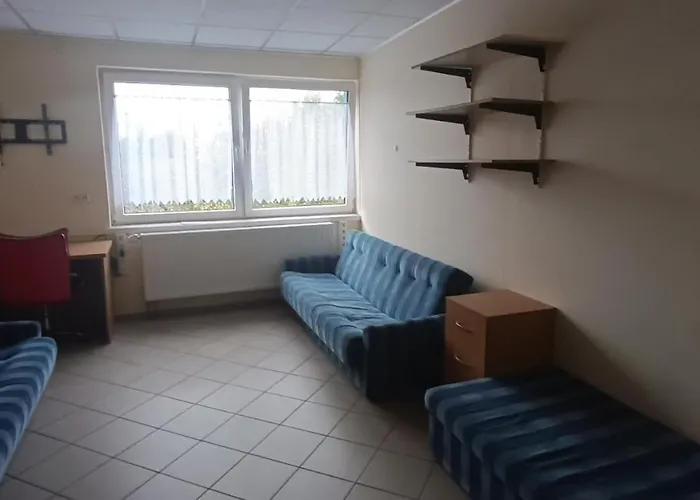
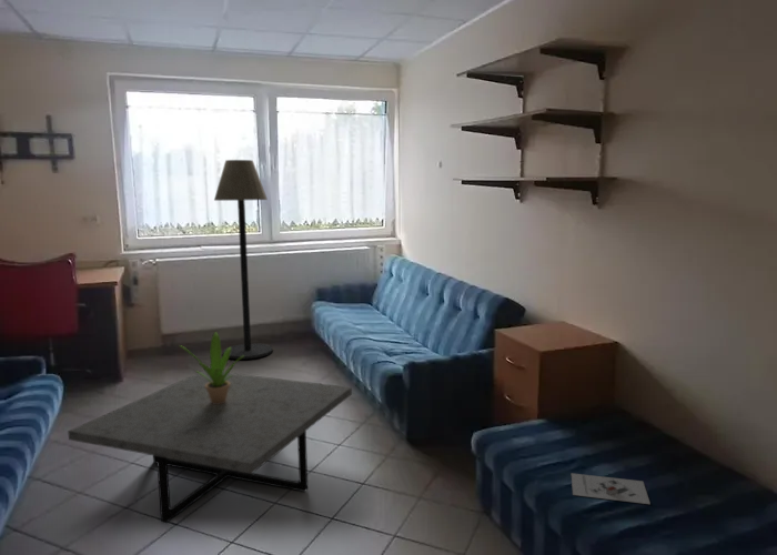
+ potted plant [178,331,244,404]
+ floor lamp [213,159,273,361]
+ architectural model [571,472,652,505]
+ coffee table [67,370,353,524]
